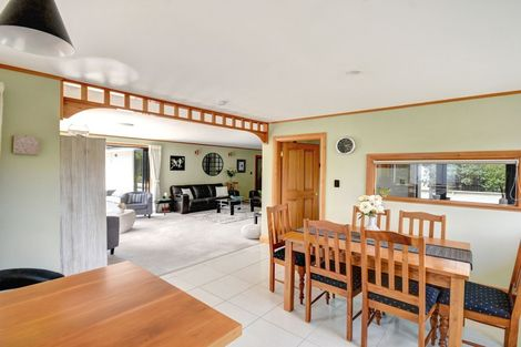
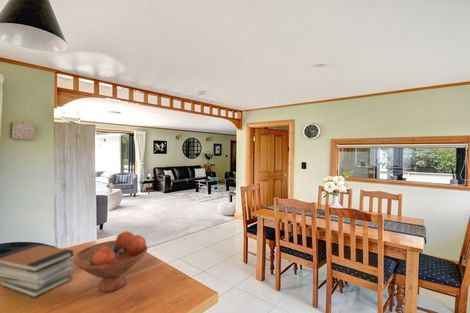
+ book stack [0,243,75,299]
+ fruit bowl [73,230,149,293]
